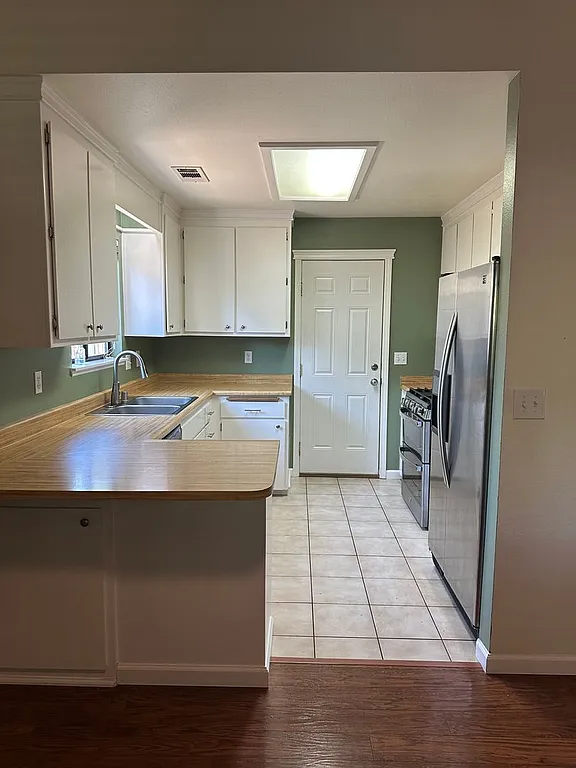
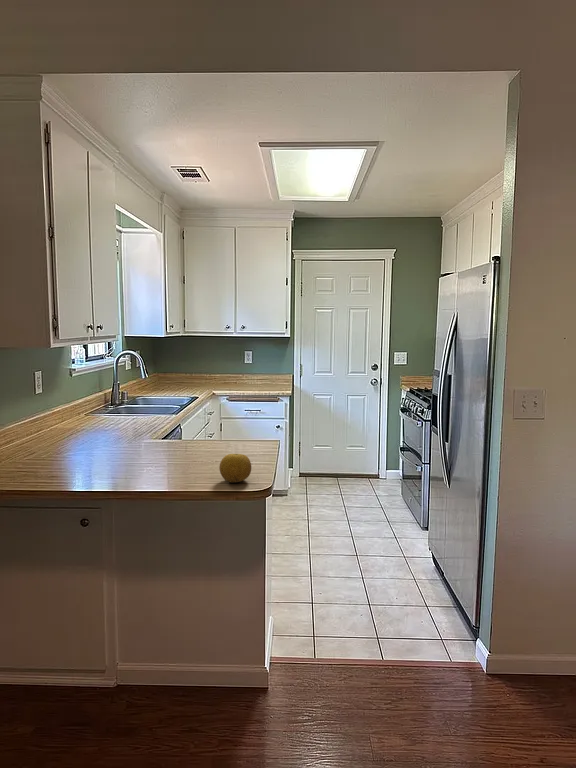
+ fruit [218,453,252,483]
